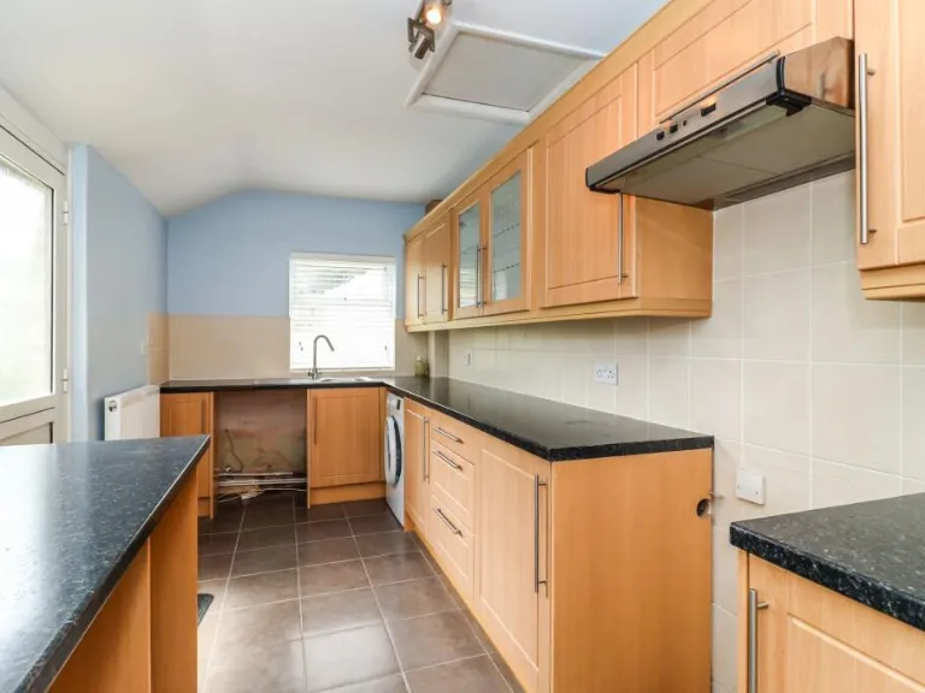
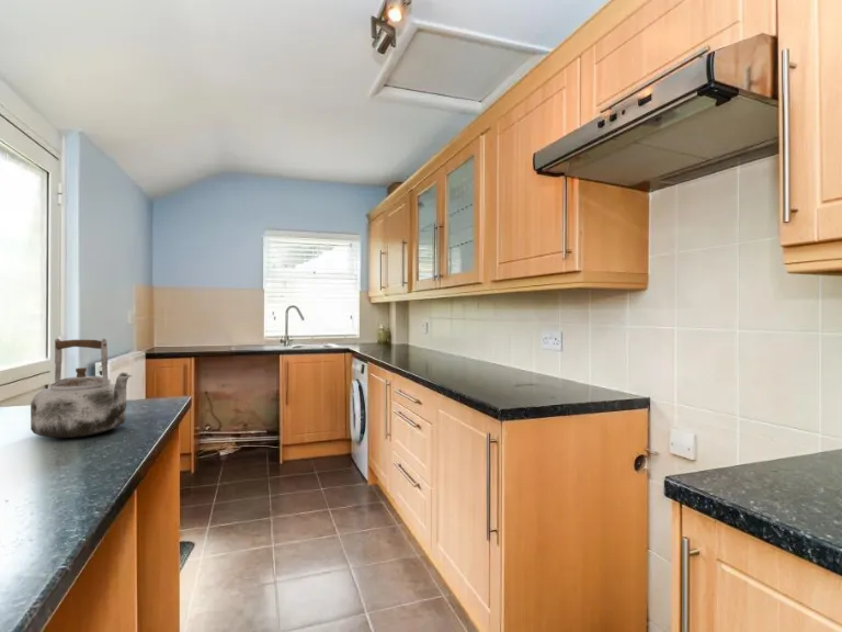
+ kettle [30,337,134,439]
